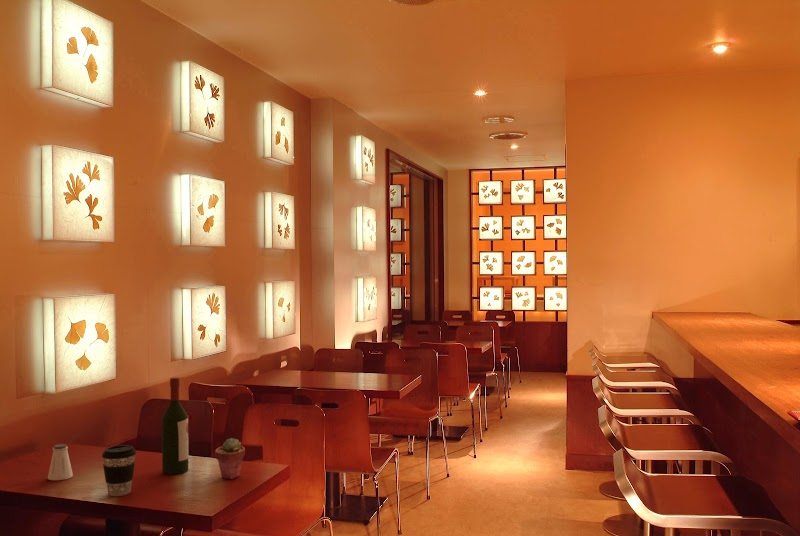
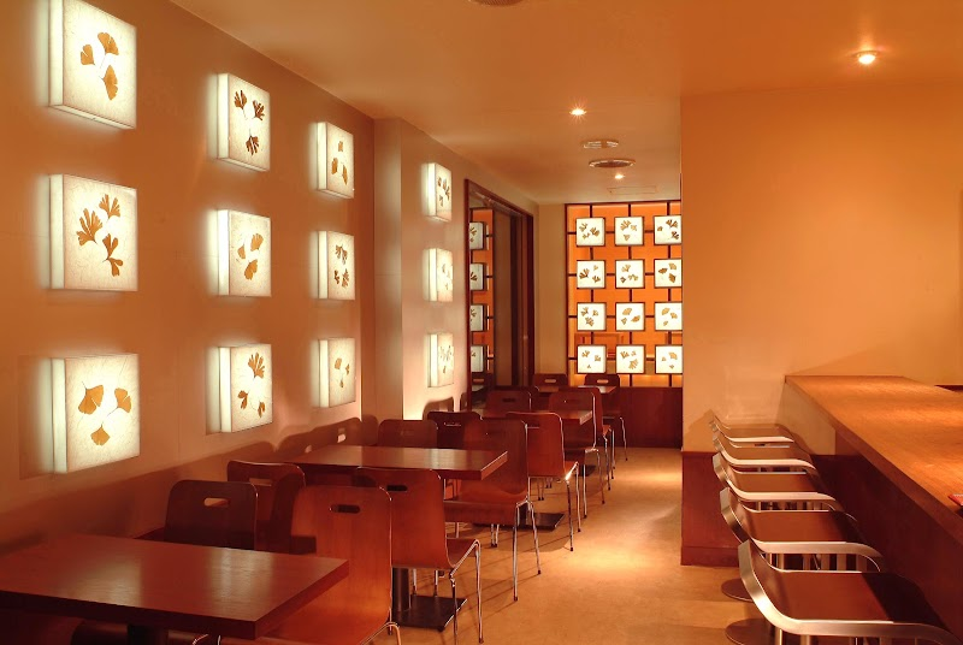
- potted succulent [214,437,246,480]
- saltshaker [47,443,74,481]
- wine bottle [161,376,189,475]
- coffee cup [101,444,137,497]
